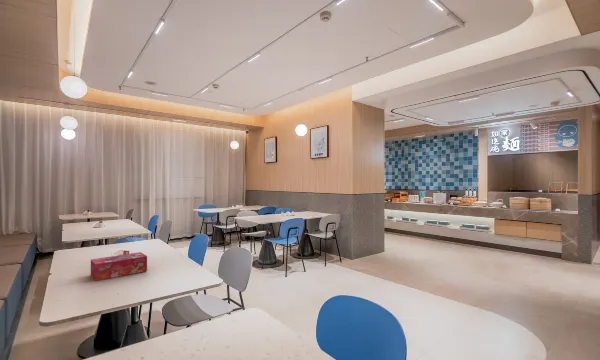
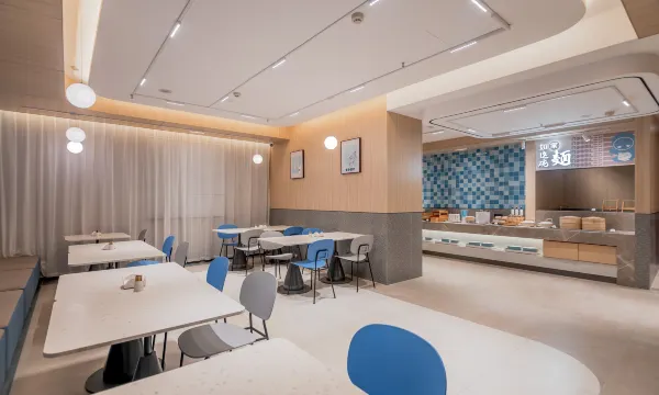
- tissue box [90,251,148,282]
